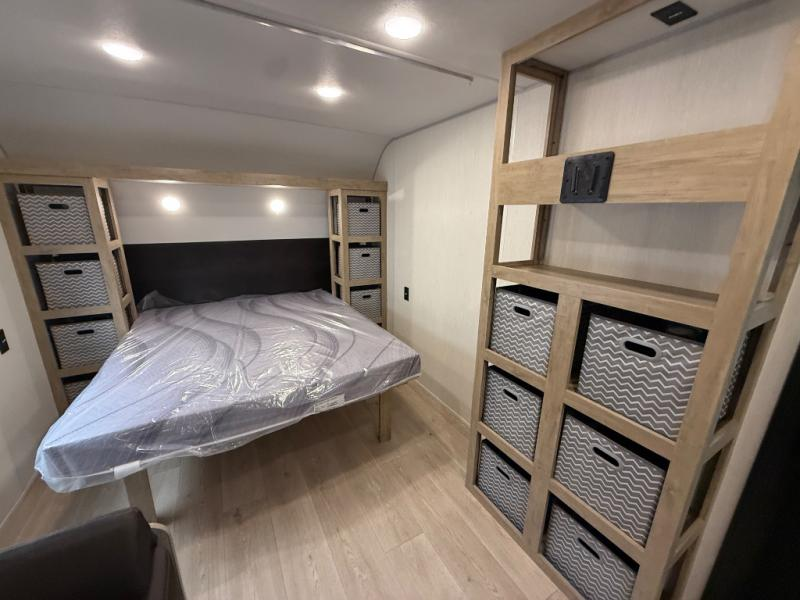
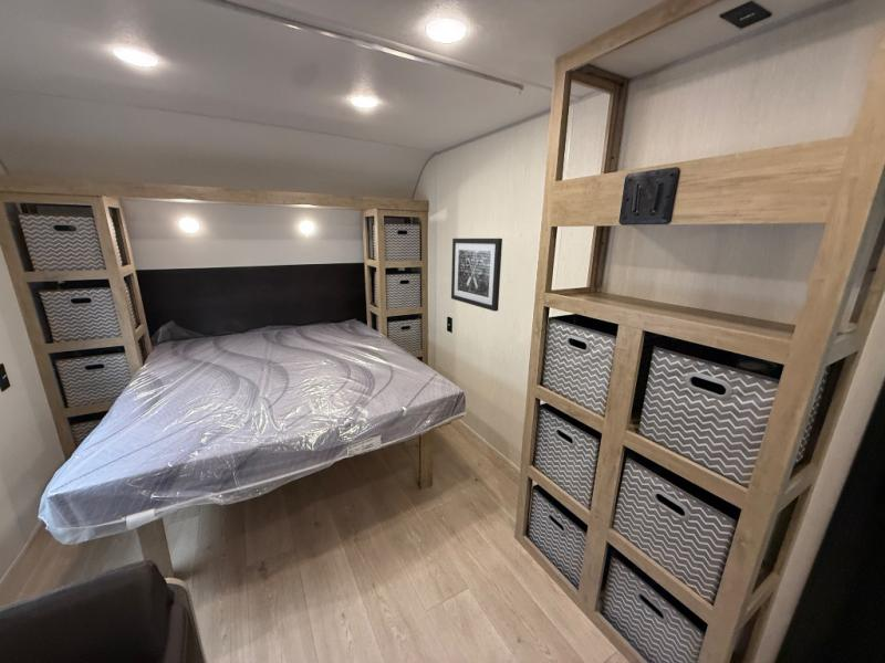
+ wall art [450,238,503,313]
